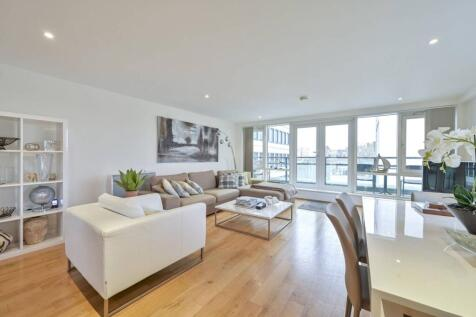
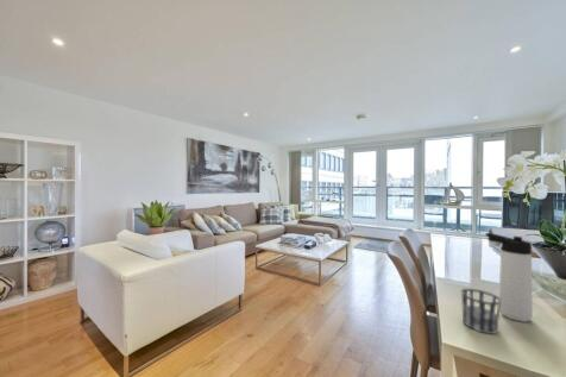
+ cup [460,288,501,335]
+ thermos bottle [484,232,534,323]
